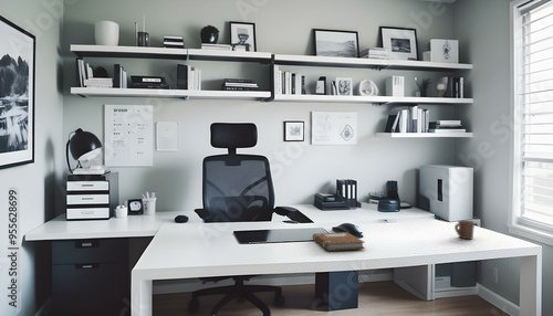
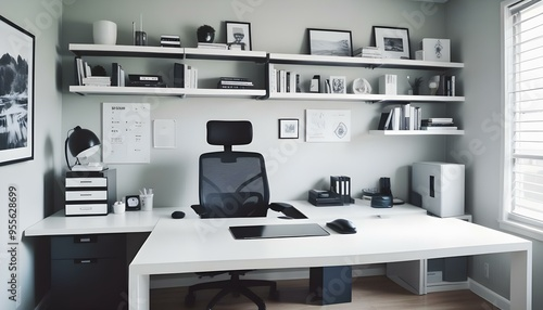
- notebook [311,231,366,252]
- mug [453,219,477,240]
